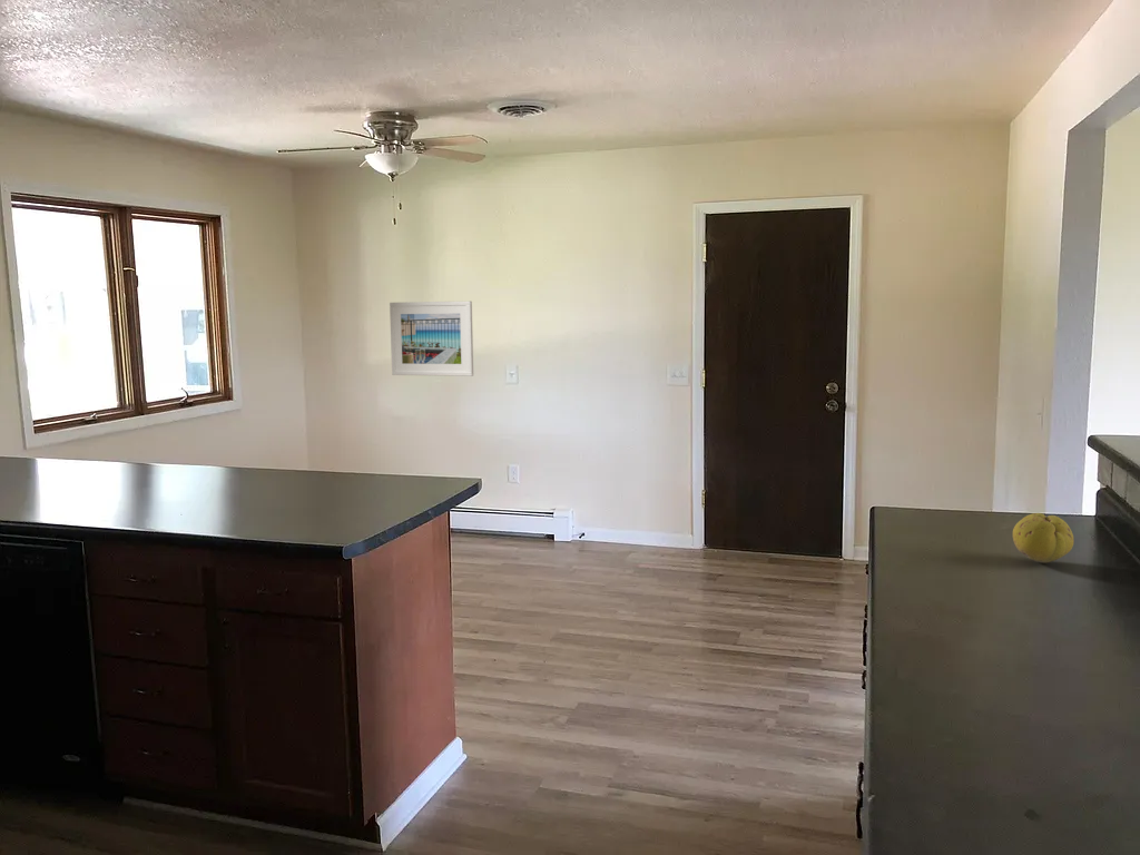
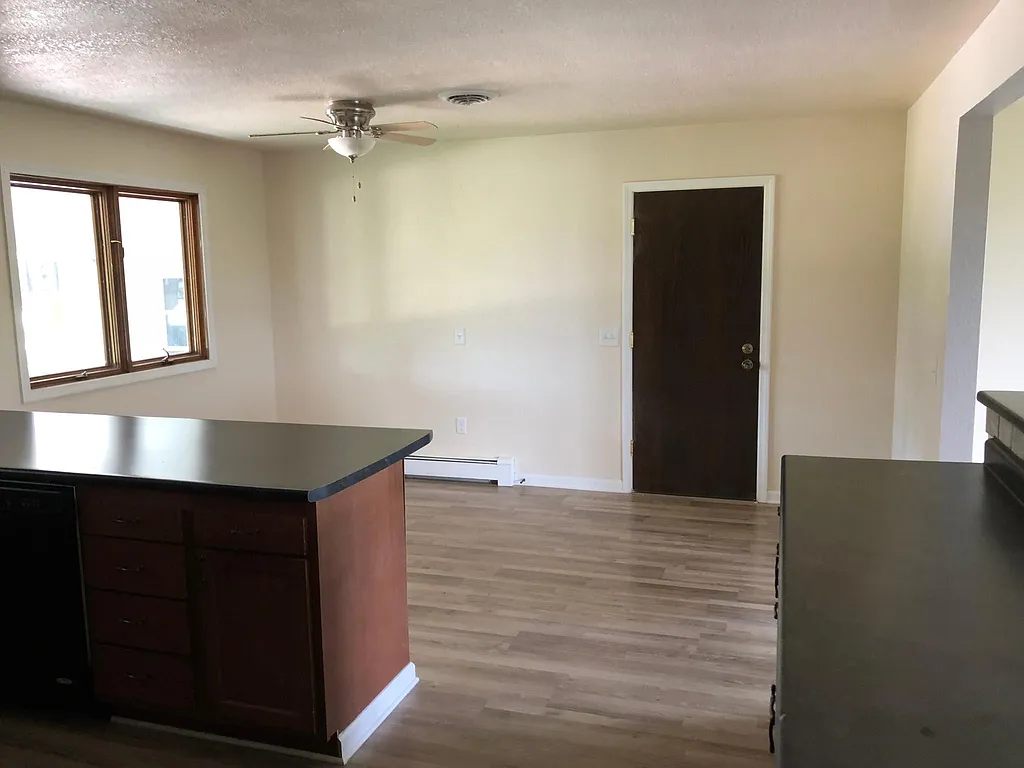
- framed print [389,301,474,377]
- fruit [1012,512,1075,563]
